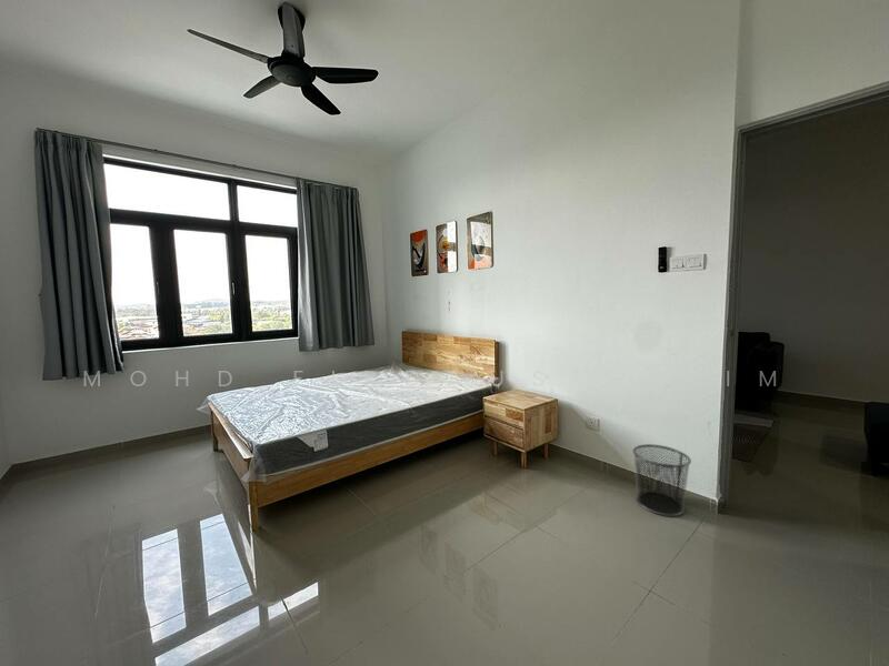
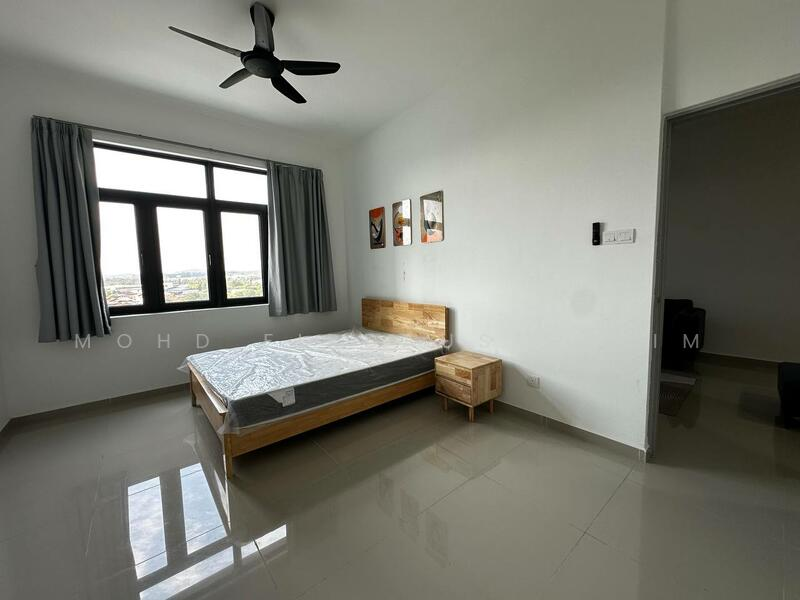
- waste bin [632,443,692,517]
